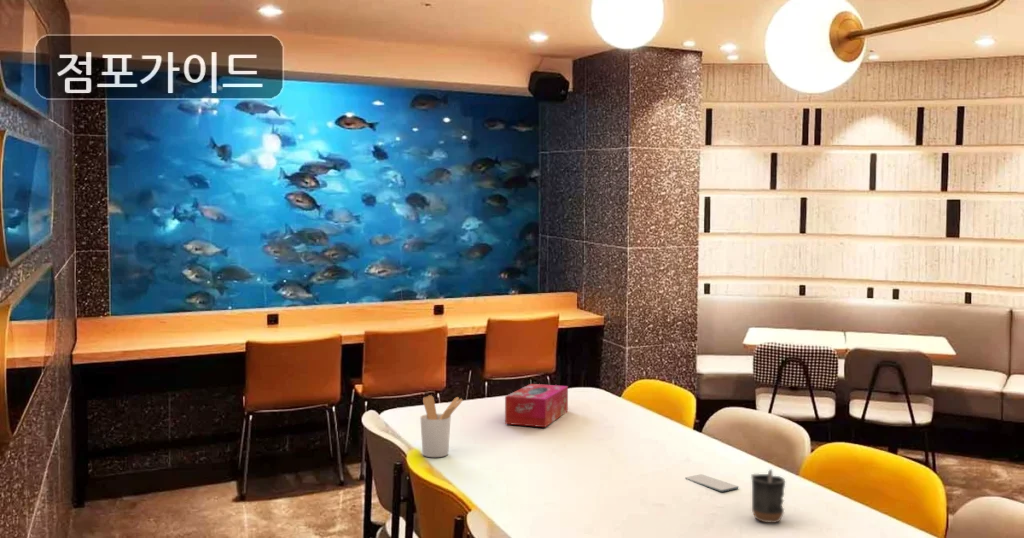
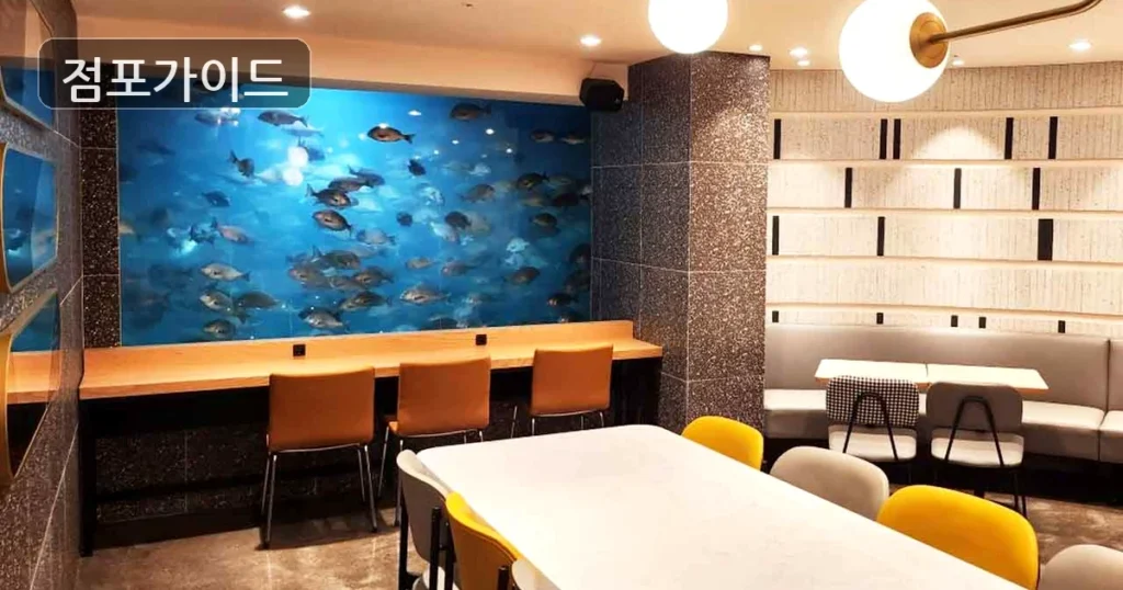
- smartphone [684,474,740,493]
- utensil holder [419,394,464,458]
- tissue box [504,383,569,428]
- mug [750,468,786,524]
